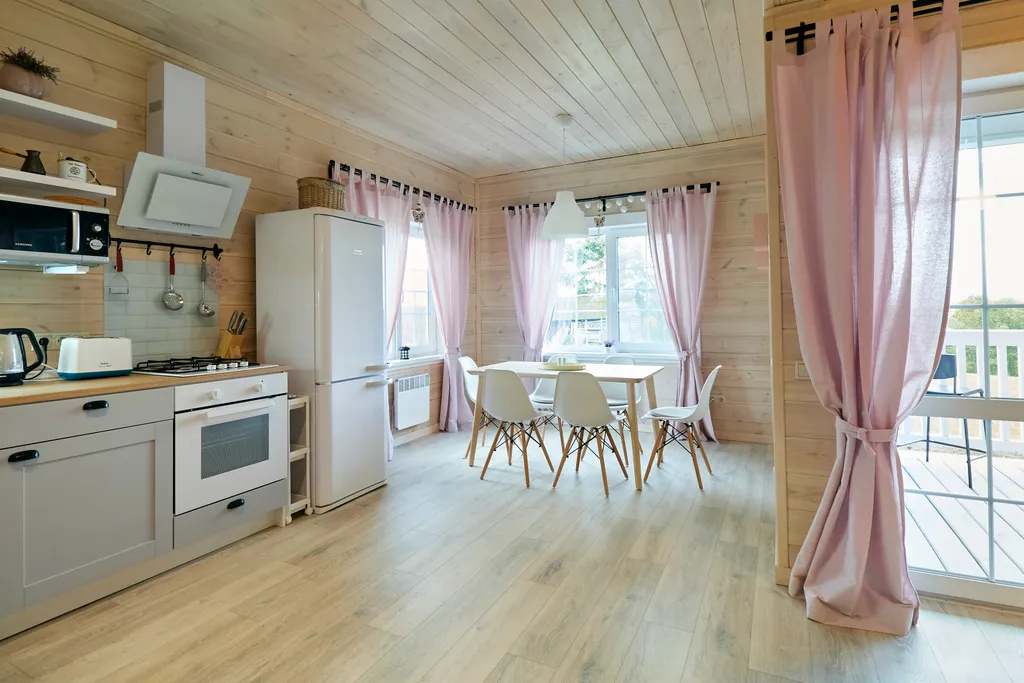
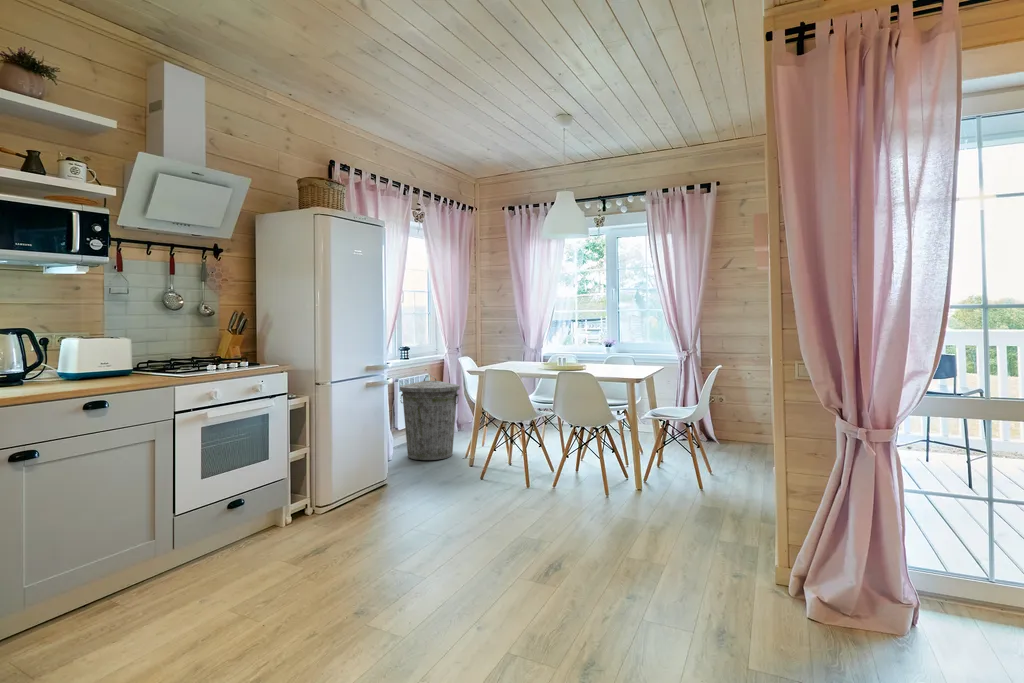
+ trash can [399,375,461,461]
